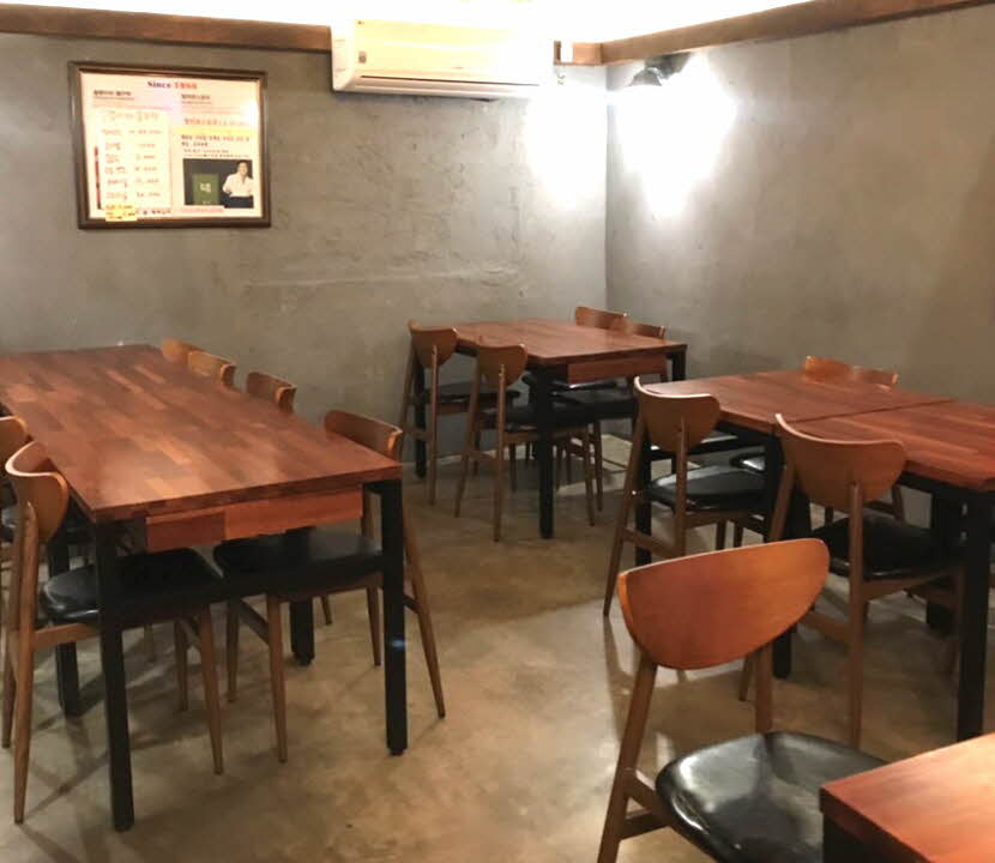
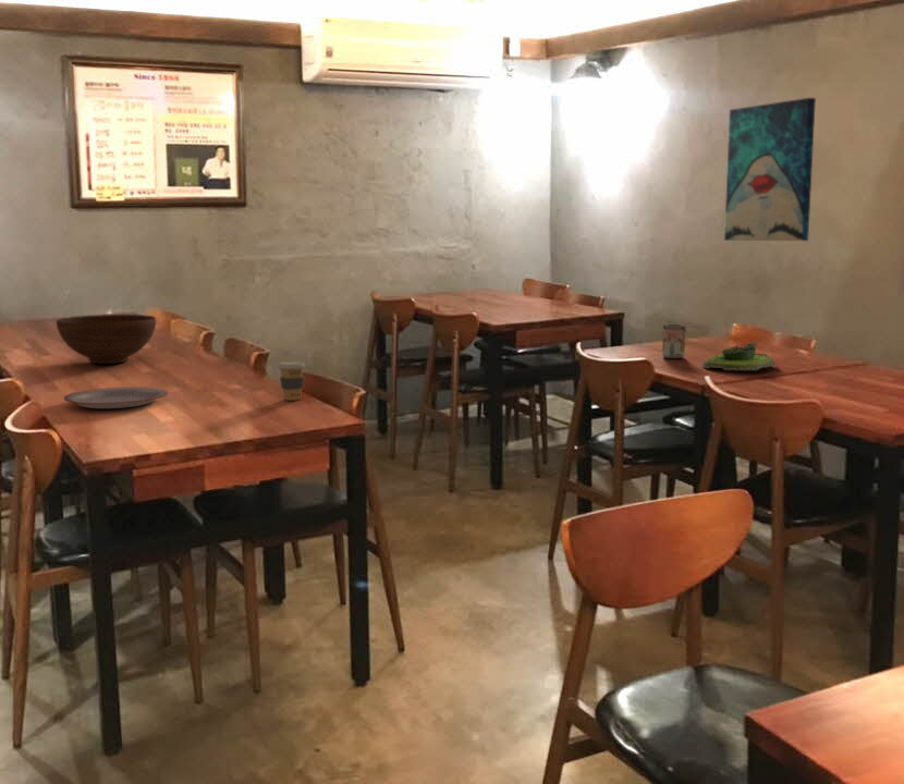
+ plate [63,385,169,409]
+ beverage can [661,323,687,359]
+ coffee cup [277,360,306,402]
+ fruit bowl [56,314,157,365]
+ plant pot [701,341,777,371]
+ wall art [723,97,817,242]
